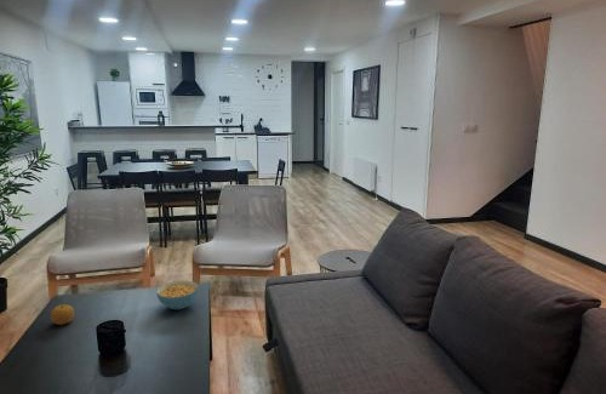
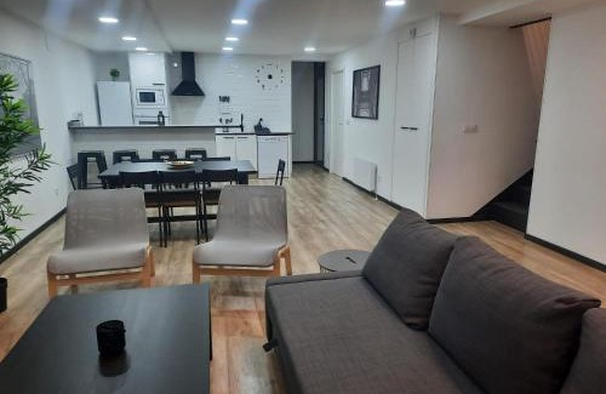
- cereal bowl [155,280,199,310]
- fruit [50,302,75,326]
